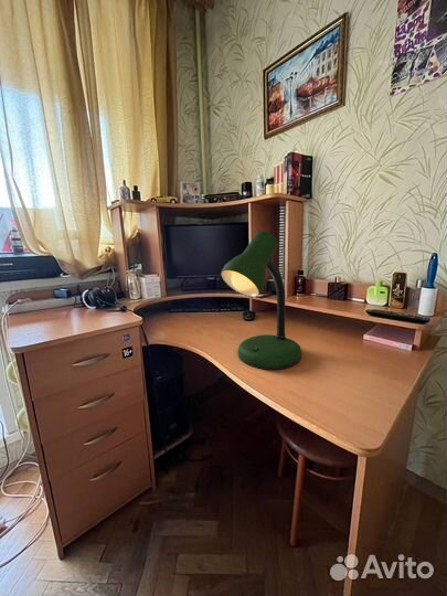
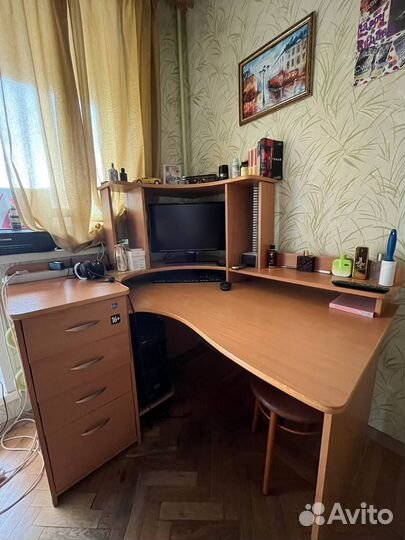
- desk lamp [220,231,302,371]
